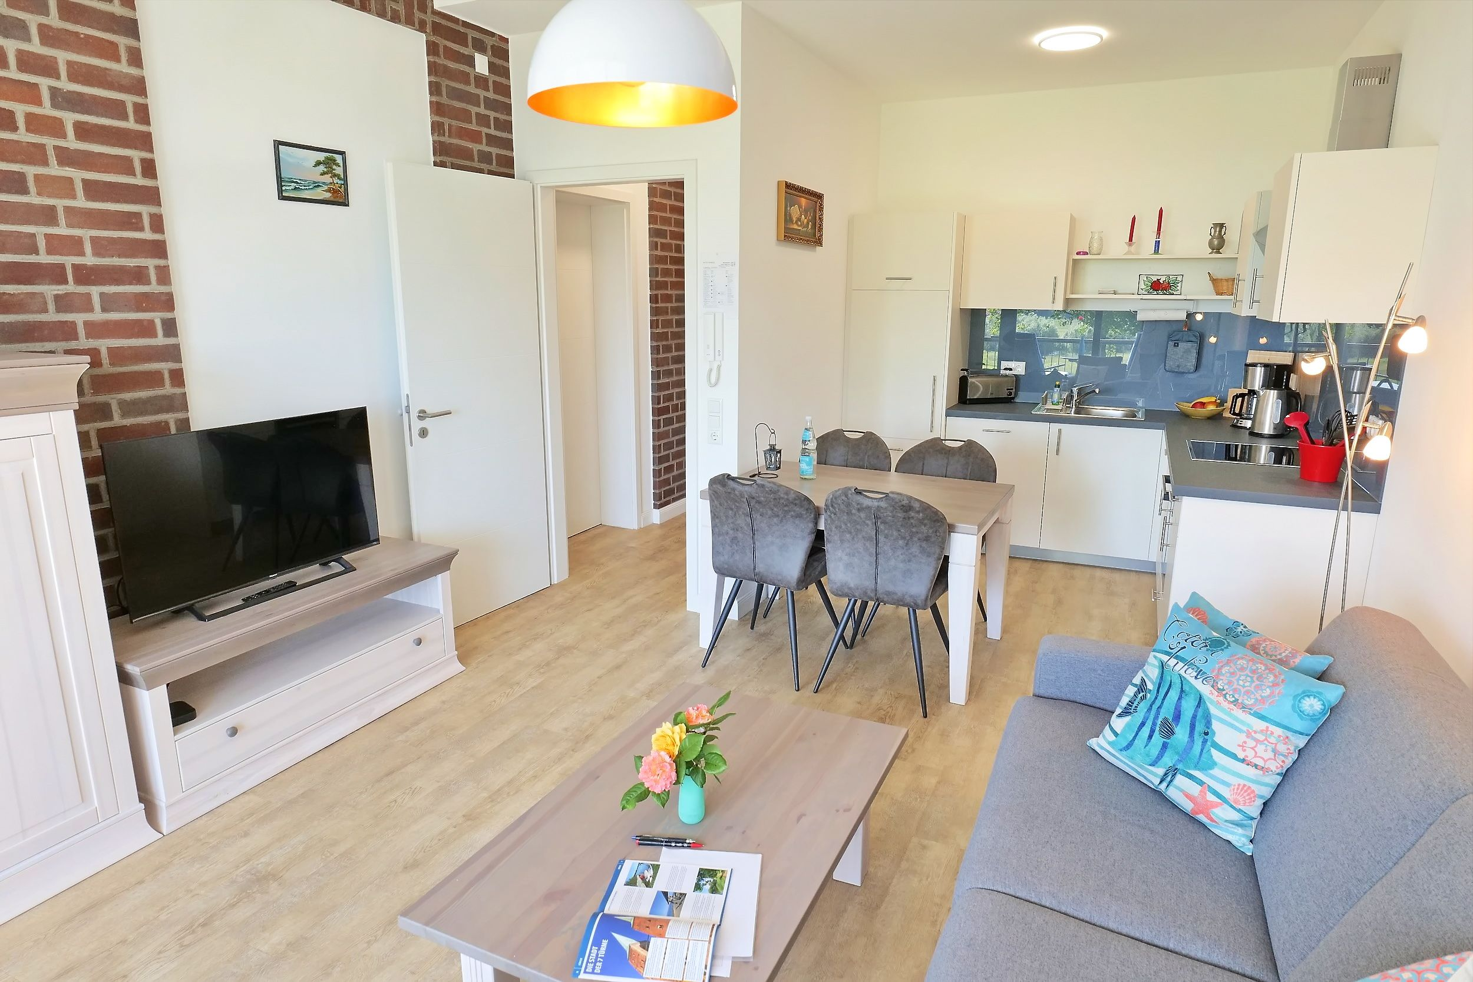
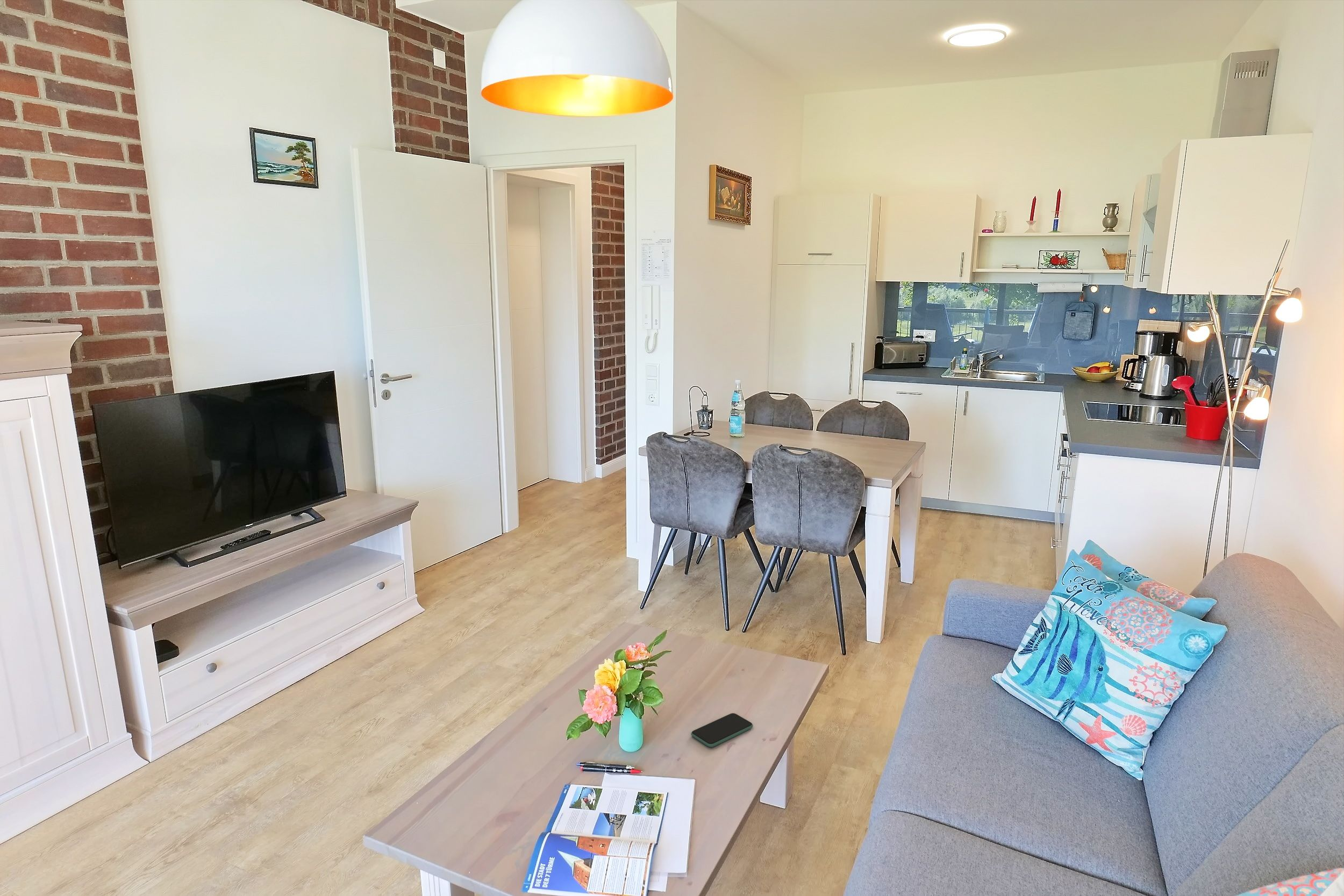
+ smartphone [691,713,753,748]
